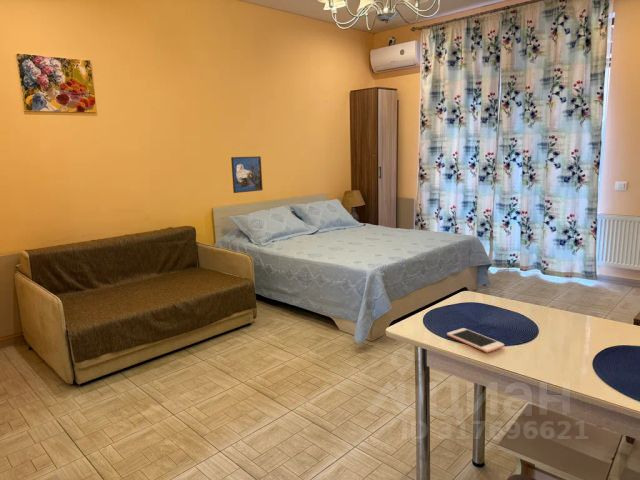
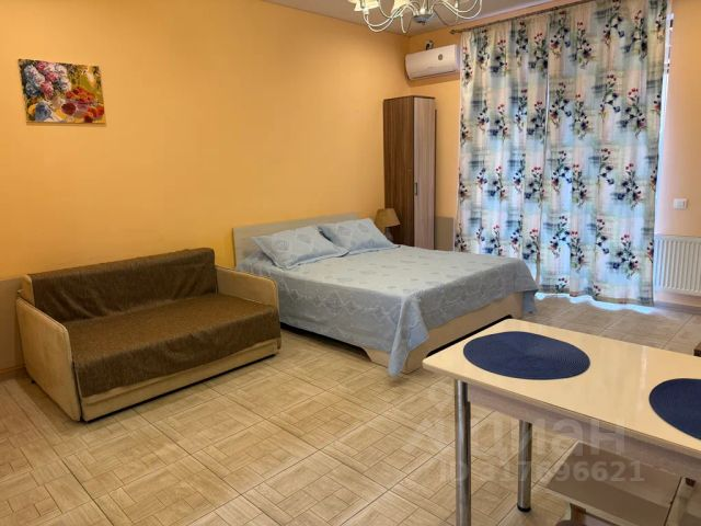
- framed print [230,155,264,194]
- cell phone [446,327,505,353]
